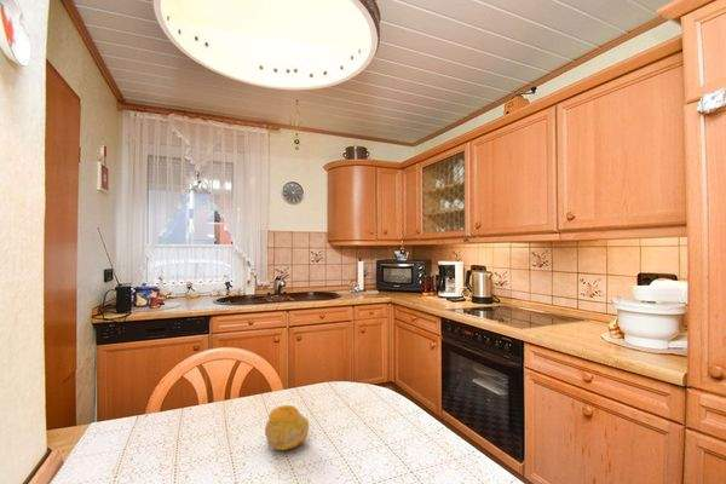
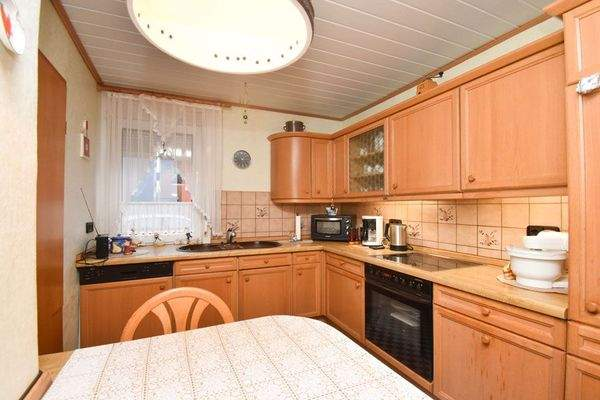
- fruit [264,404,310,451]
